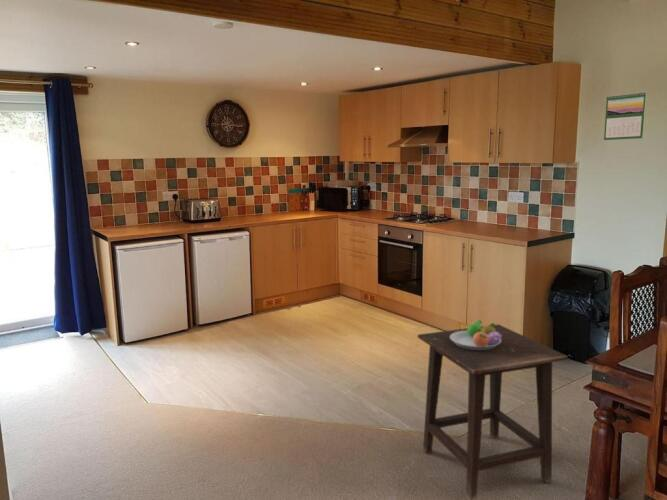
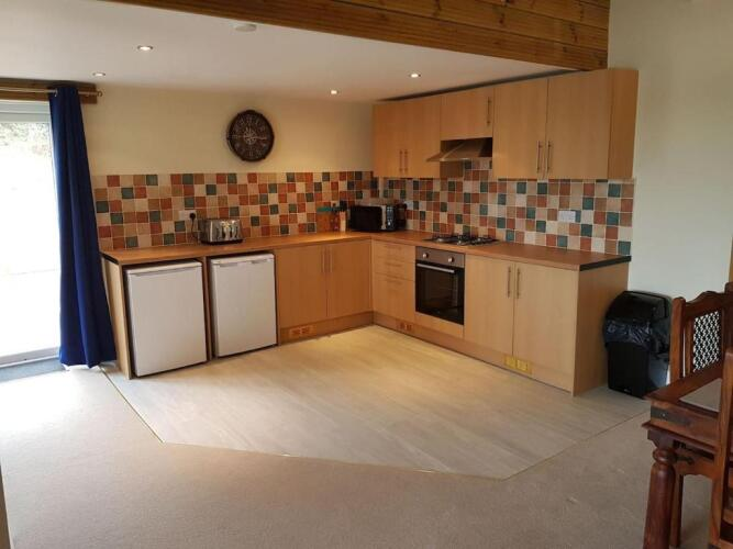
- side table [417,323,569,500]
- calendar [603,91,647,141]
- fruit bowl [450,319,502,350]
